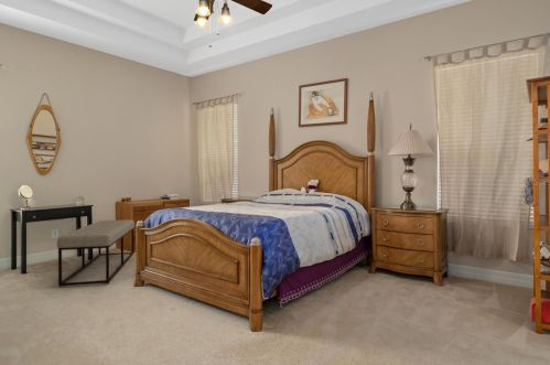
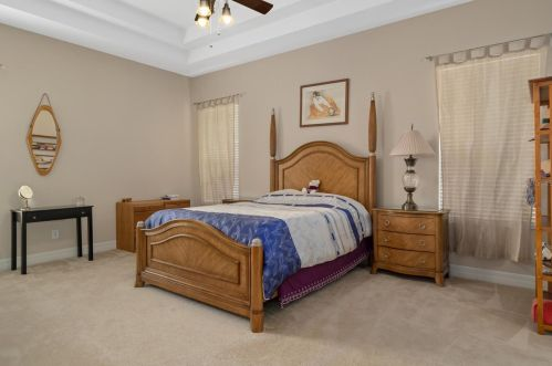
- bench [56,218,136,288]
